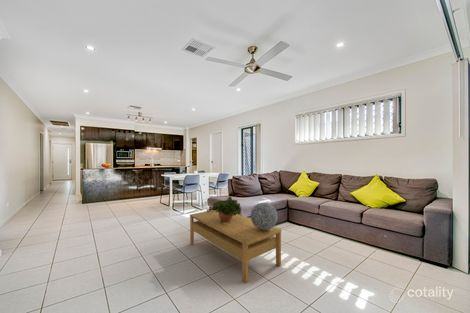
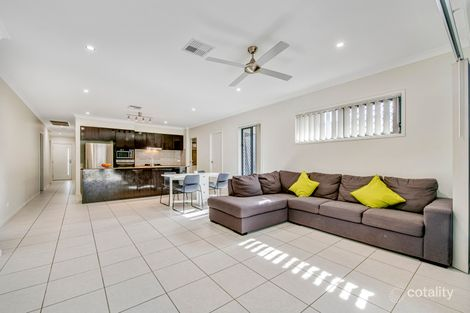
- coffee table [189,210,282,284]
- potted plant [206,195,244,223]
- decorative sphere [250,202,279,230]
